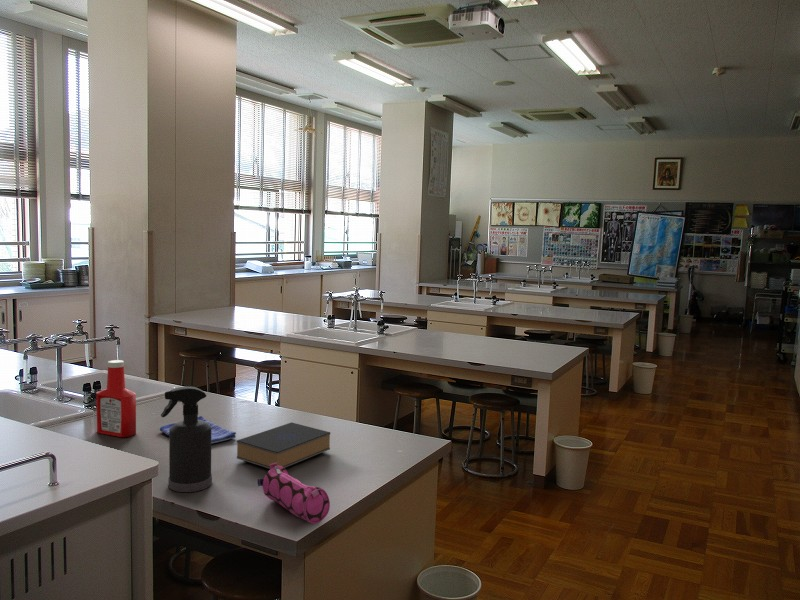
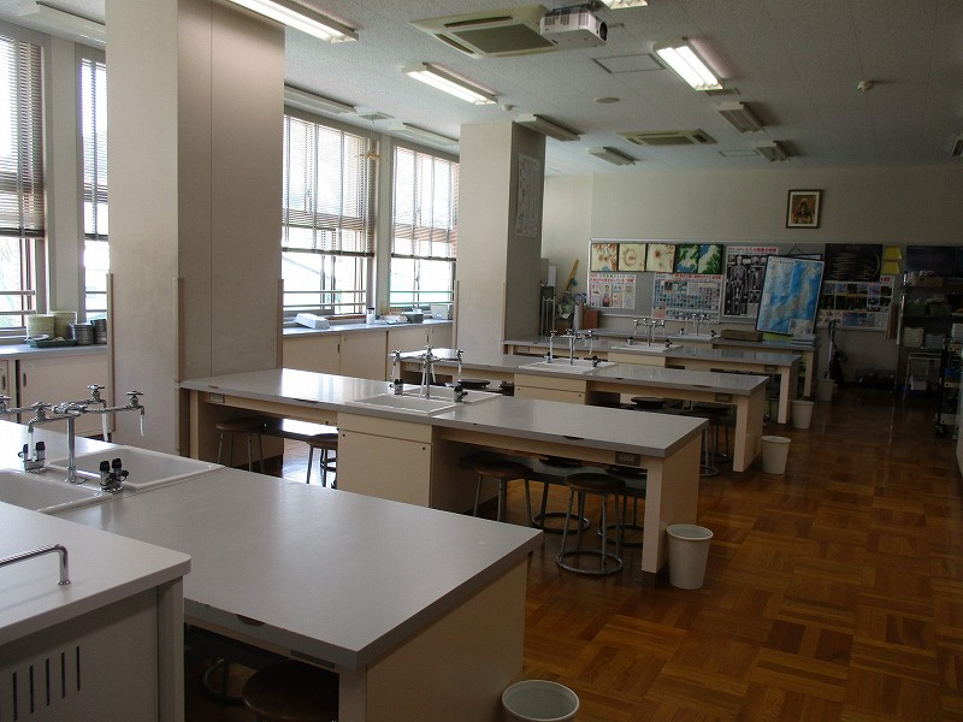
- pencil case [257,463,331,525]
- book [236,421,331,470]
- dish towel [159,415,237,445]
- spray bottle [160,386,213,493]
- soap bottle [96,359,137,438]
